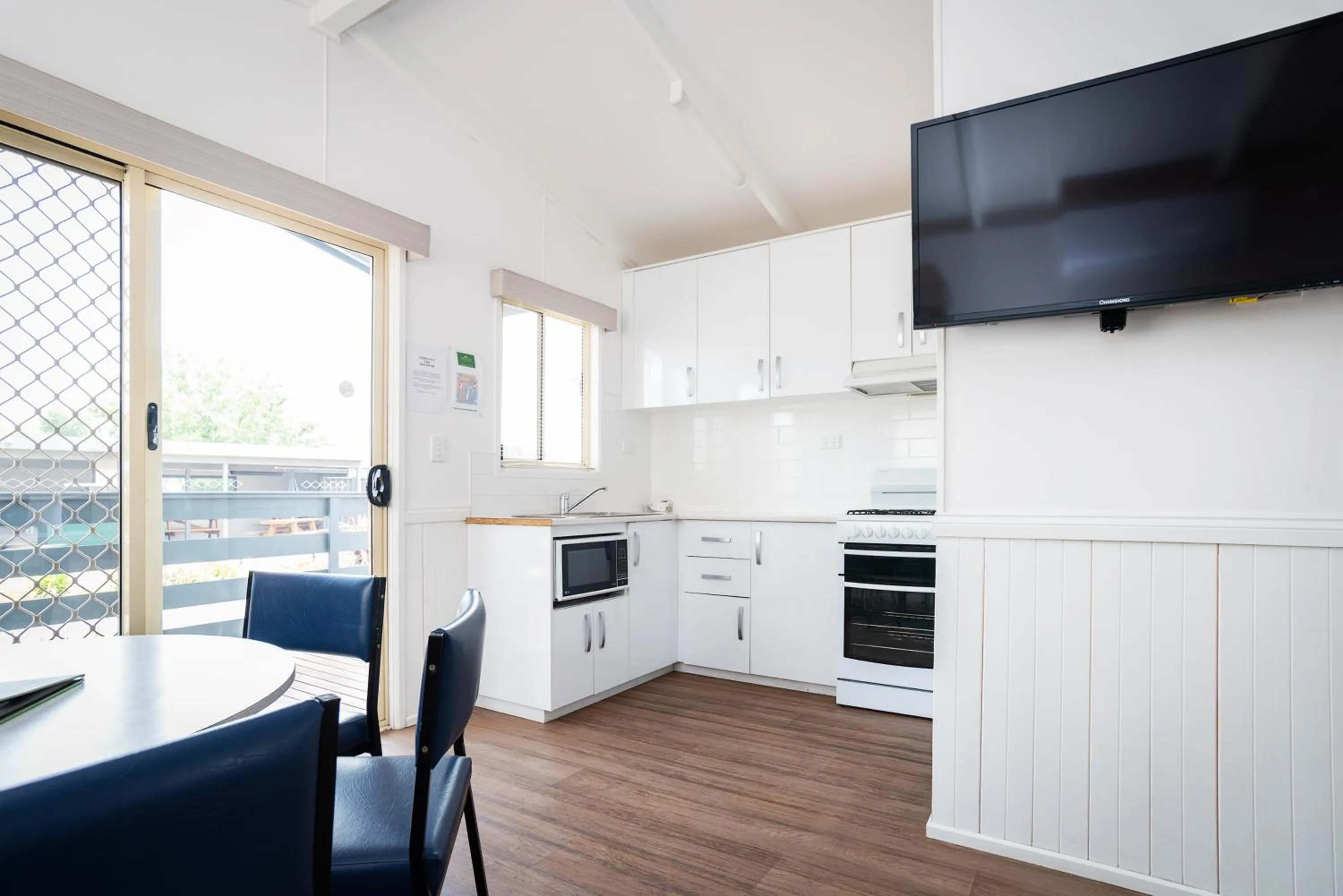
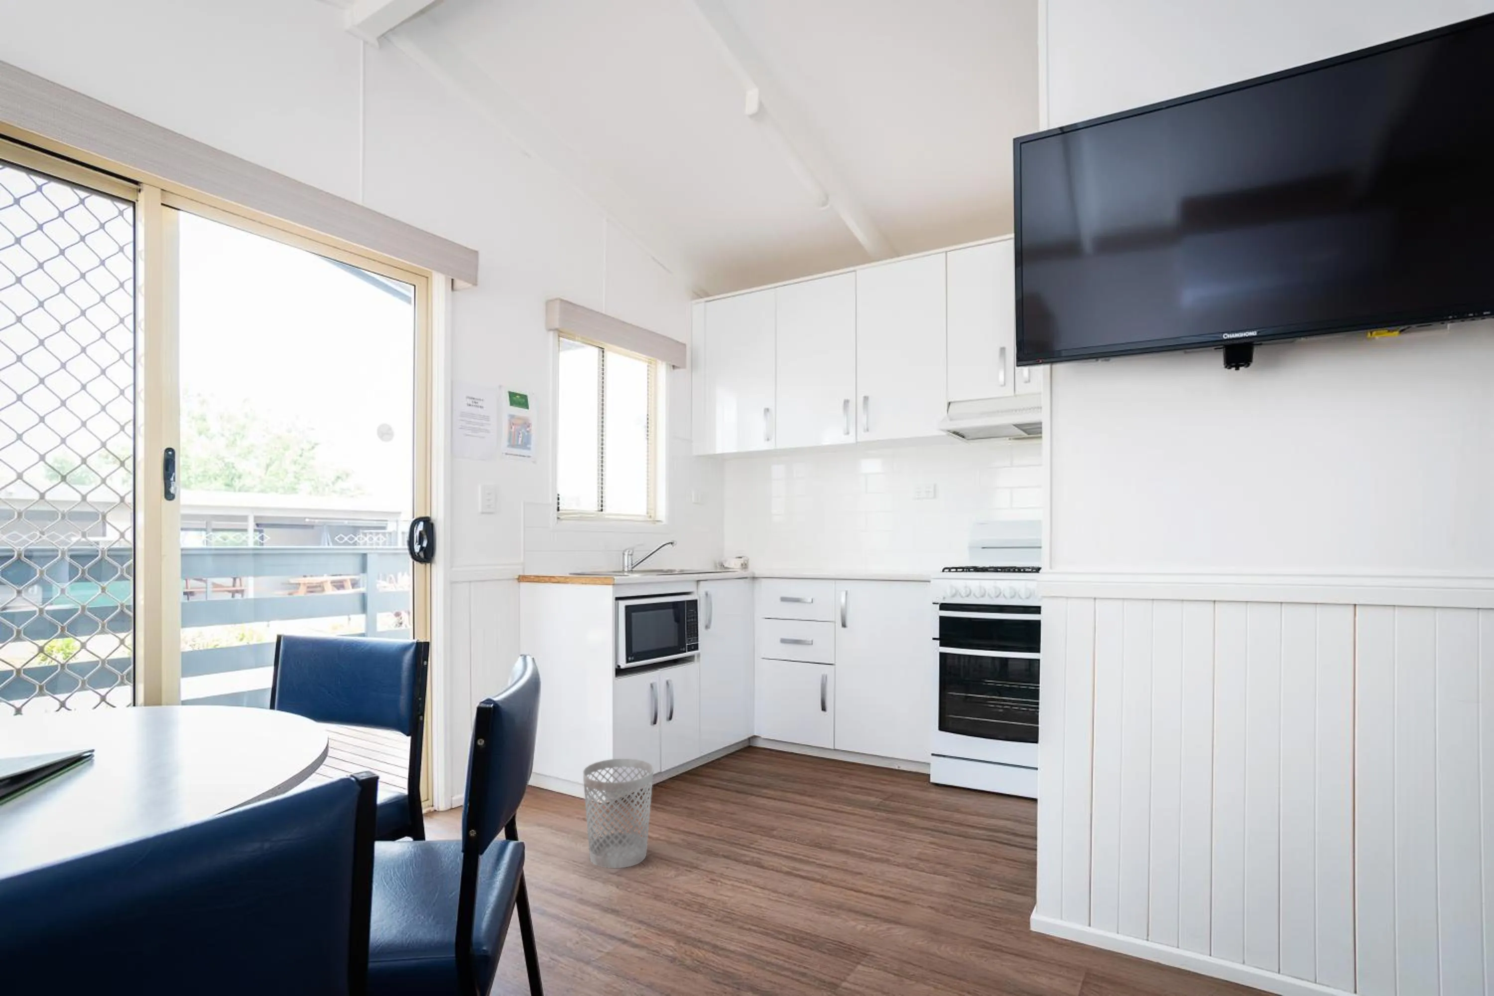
+ wastebasket [582,758,654,868]
